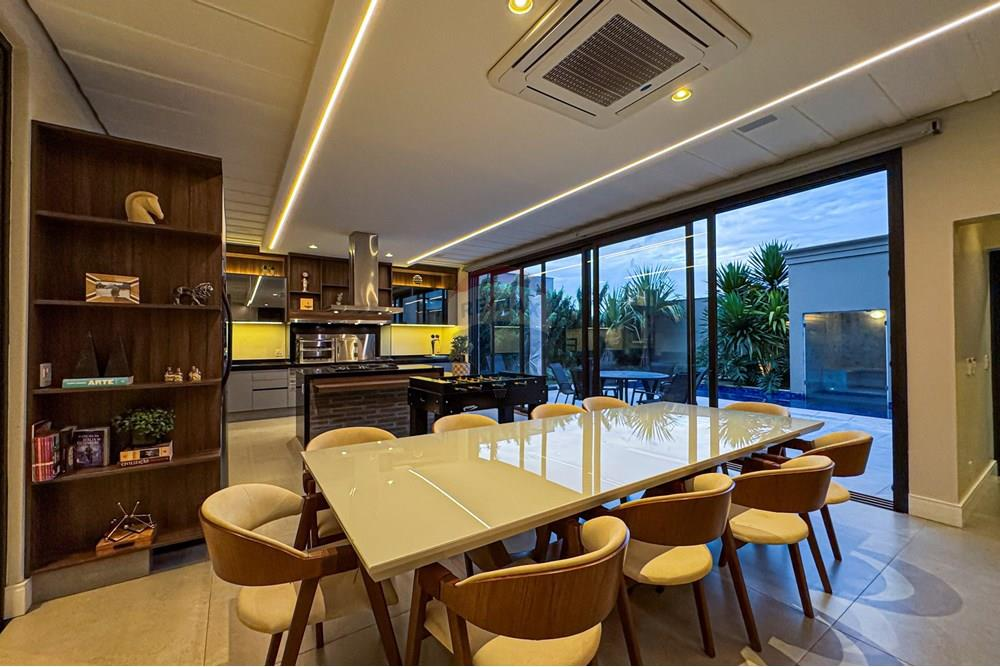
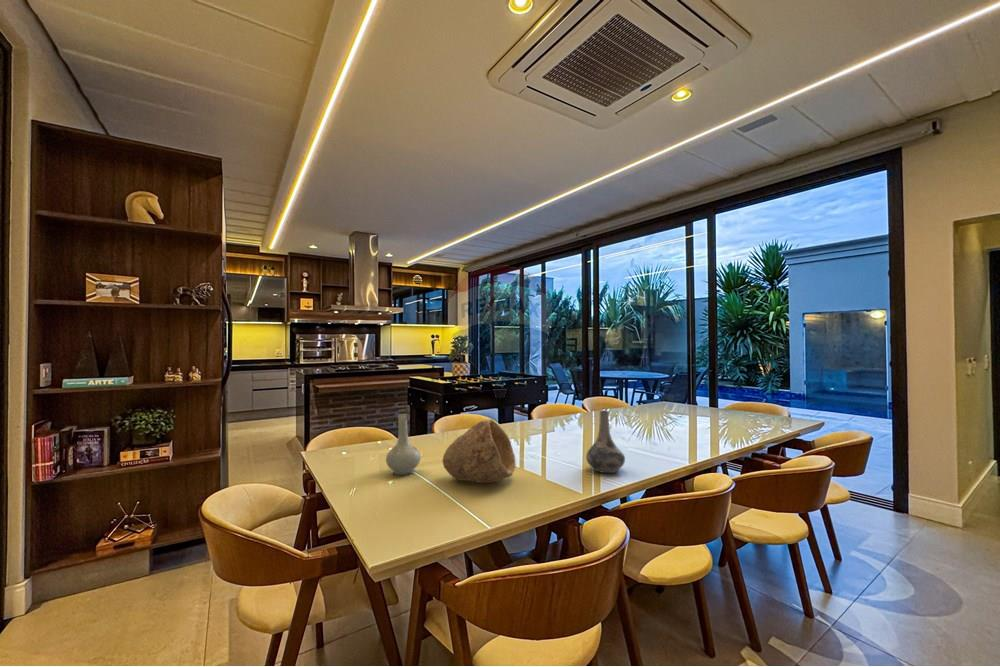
+ bowl [442,418,517,484]
+ decorative vase [585,409,626,474]
+ vase [385,408,422,476]
